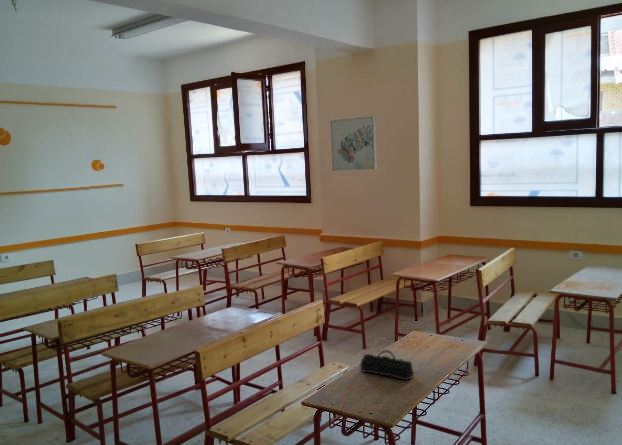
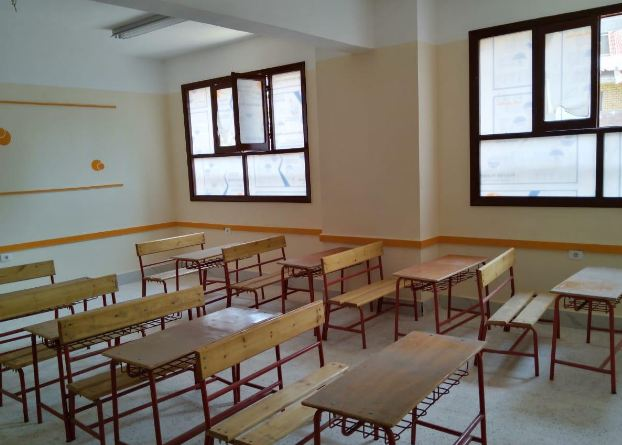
- wall art [329,115,378,172]
- pencil case [359,349,415,381]
